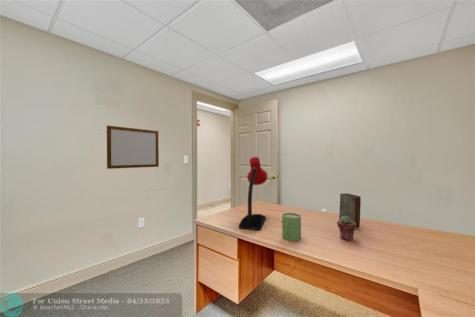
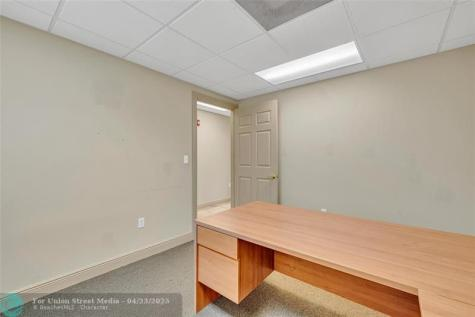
- potted succulent [336,216,357,242]
- book [338,192,362,229]
- desk lamp [238,156,268,231]
- writing board [106,125,160,170]
- mug [280,212,302,242]
